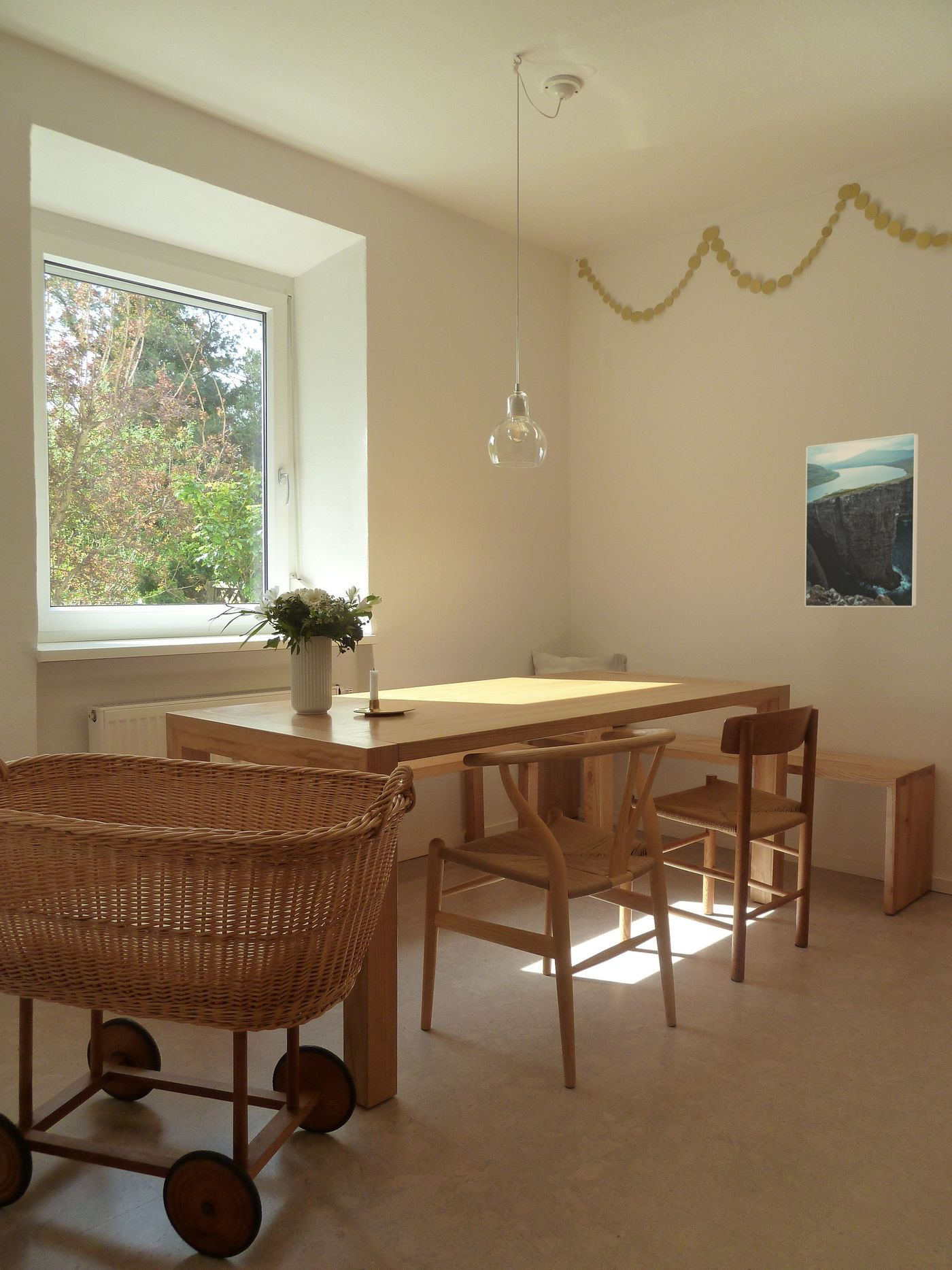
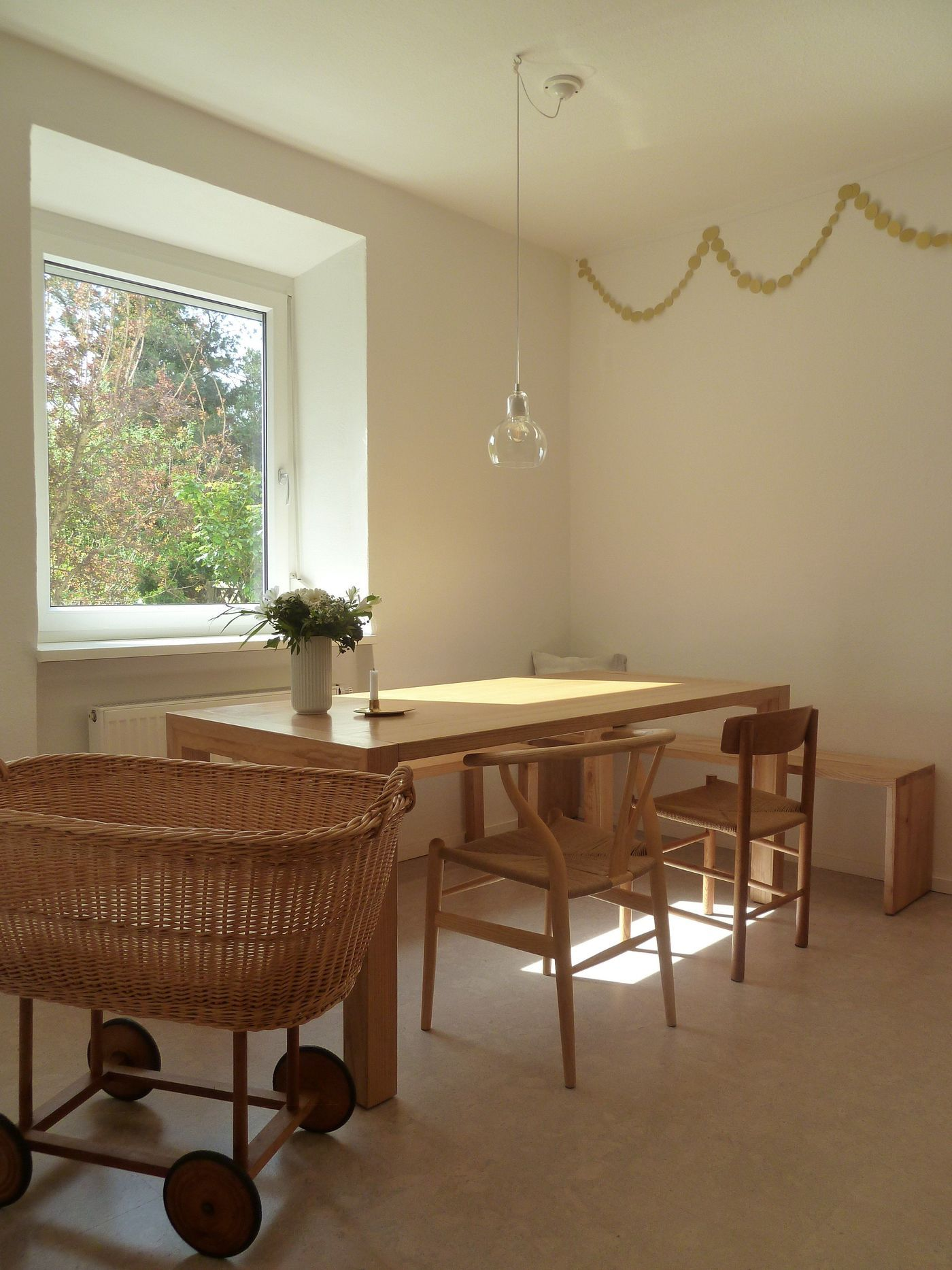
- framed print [804,433,919,607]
